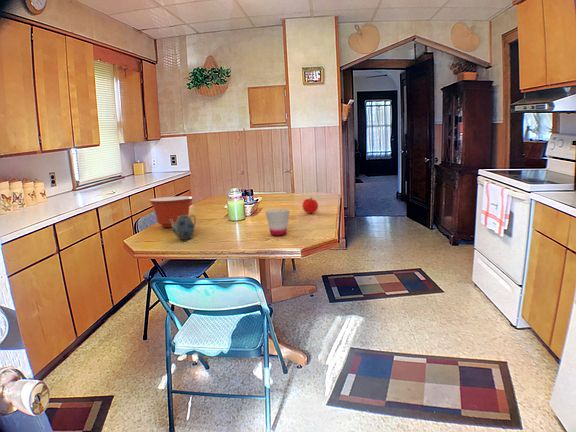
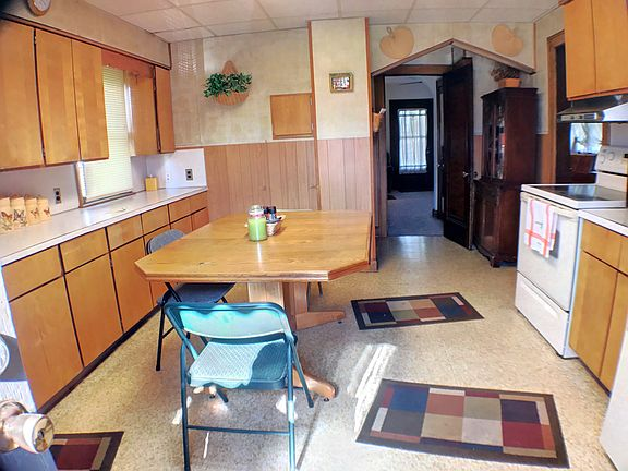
- cup [264,208,291,237]
- fruit [301,196,319,214]
- teapot [170,214,197,241]
- mixing bowl [148,195,194,228]
